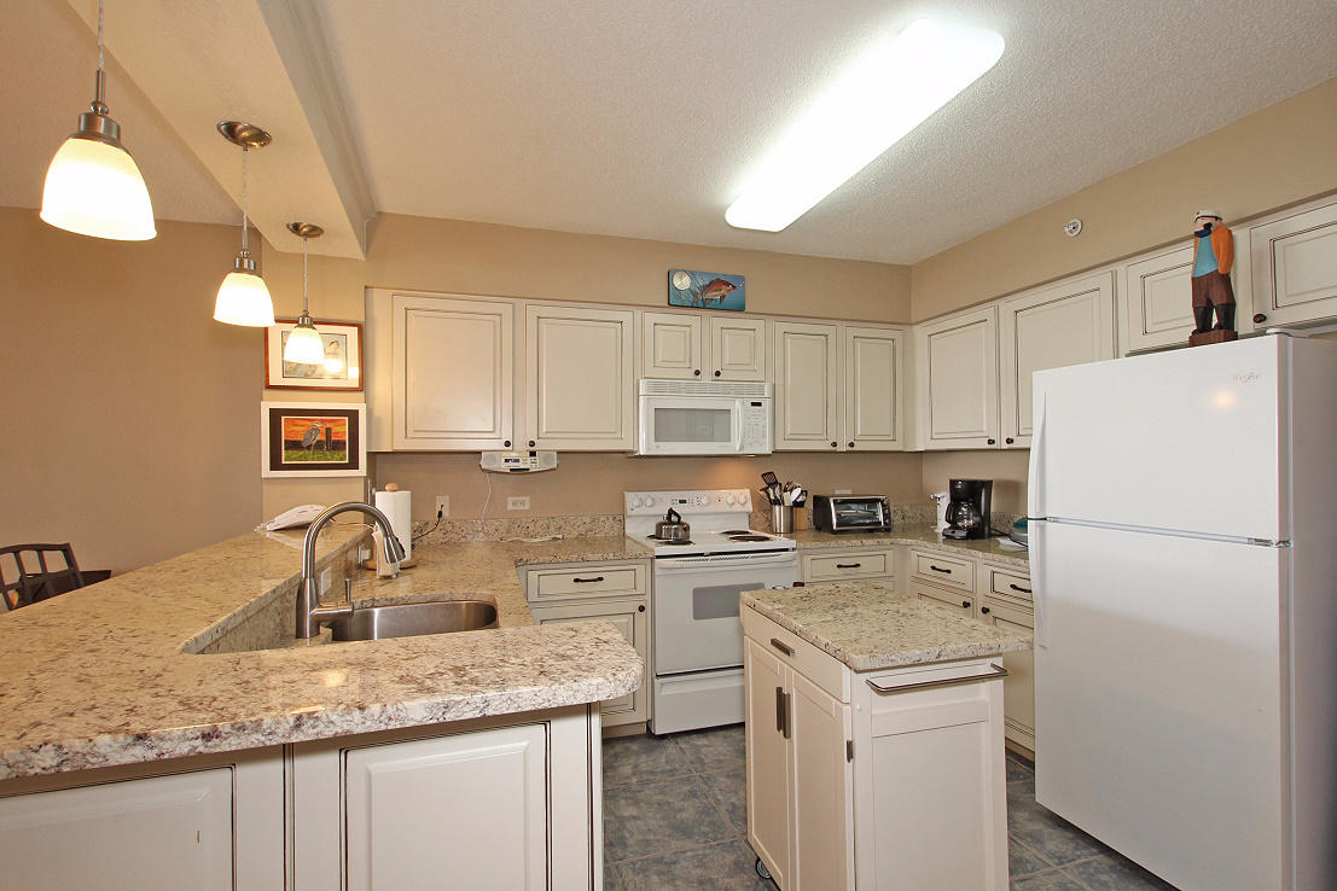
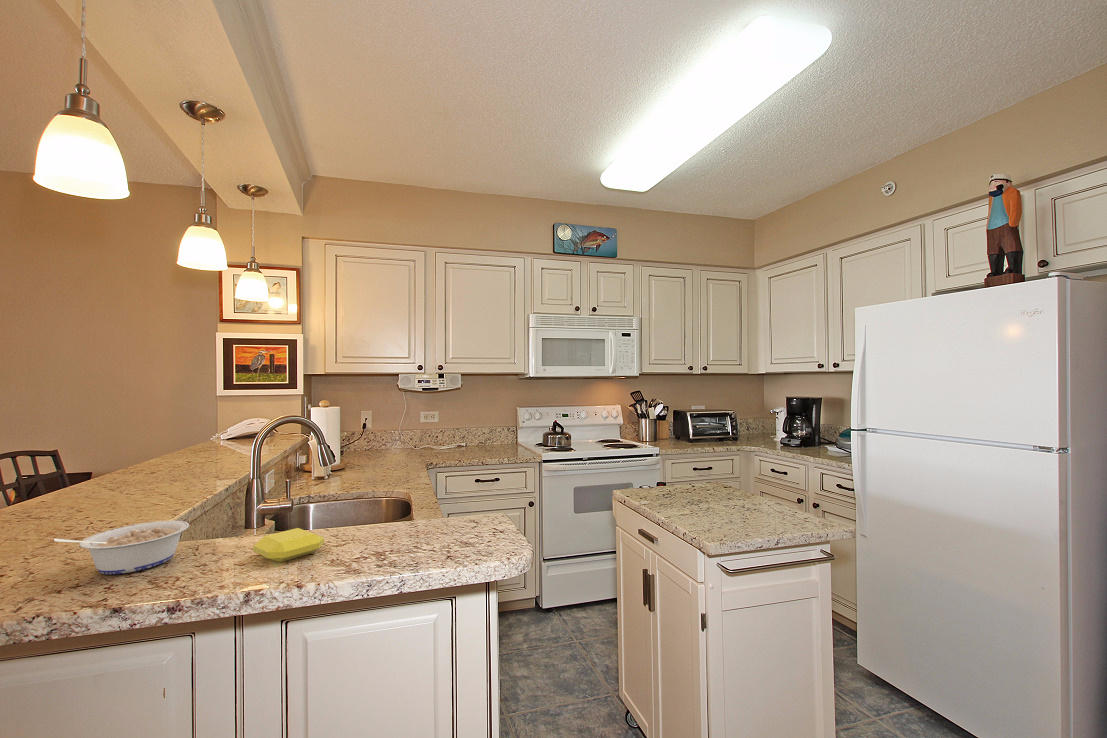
+ legume [53,520,190,575]
+ soap bar [252,527,325,563]
